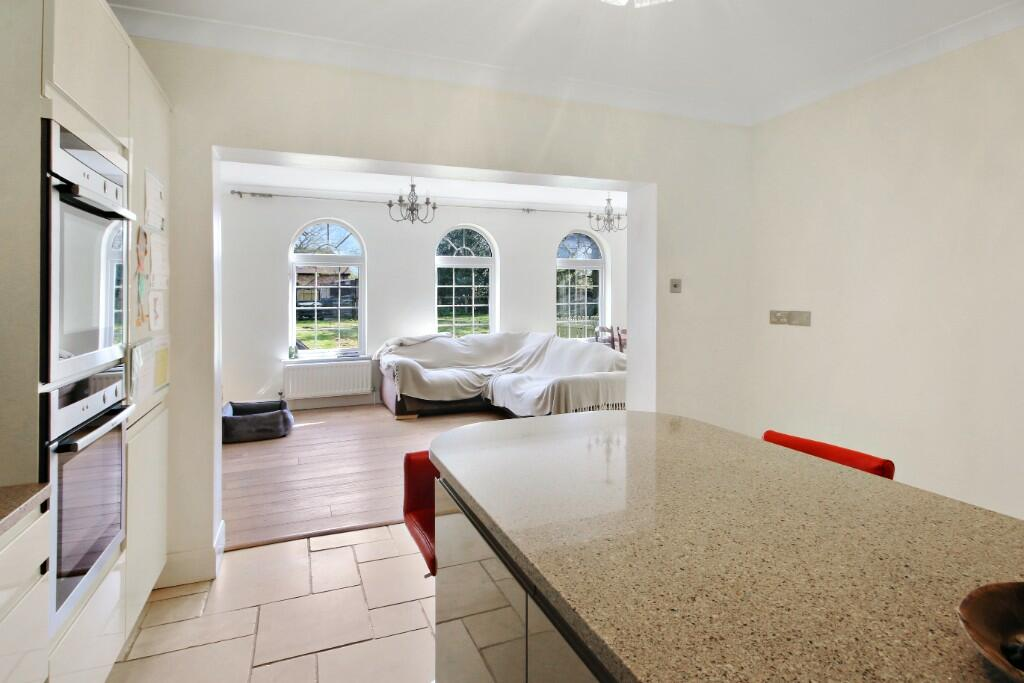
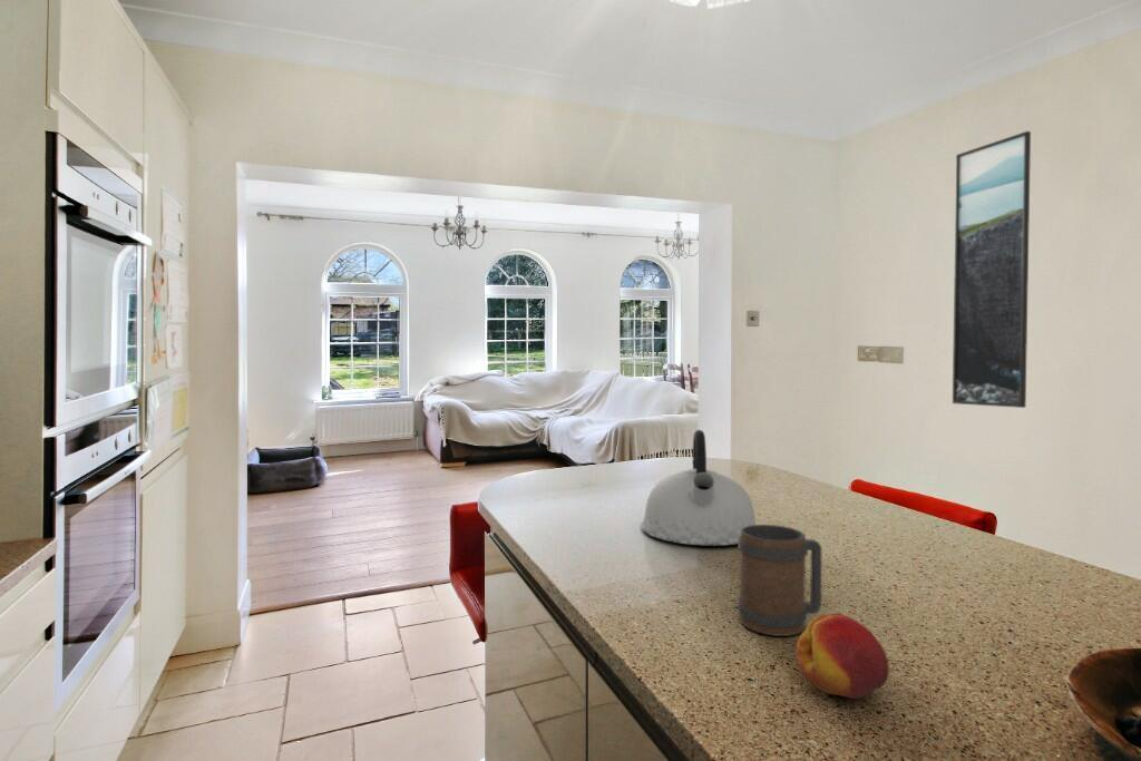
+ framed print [952,130,1032,409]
+ kettle [640,429,757,547]
+ fruit [796,613,890,700]
+ mug [737,524,822,637]
